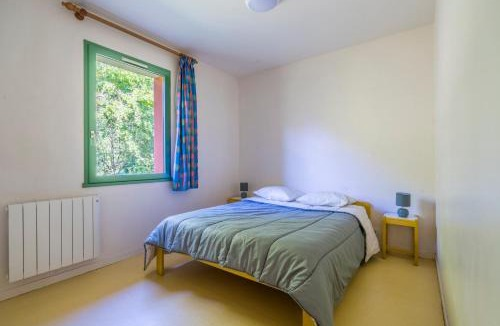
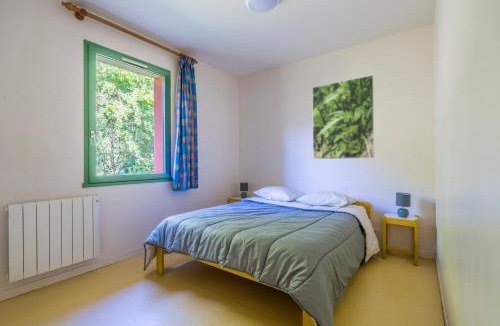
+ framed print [311,74,375,160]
